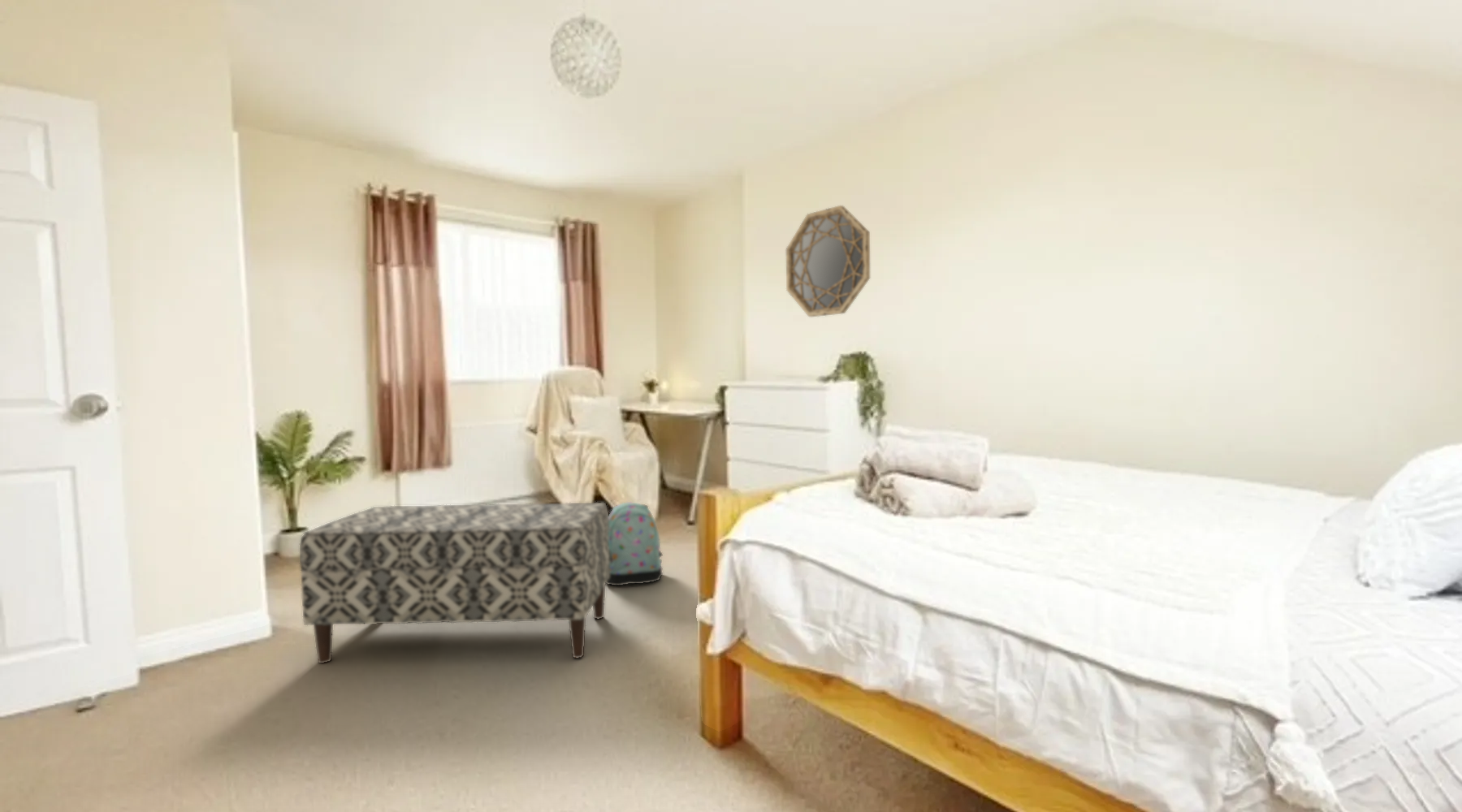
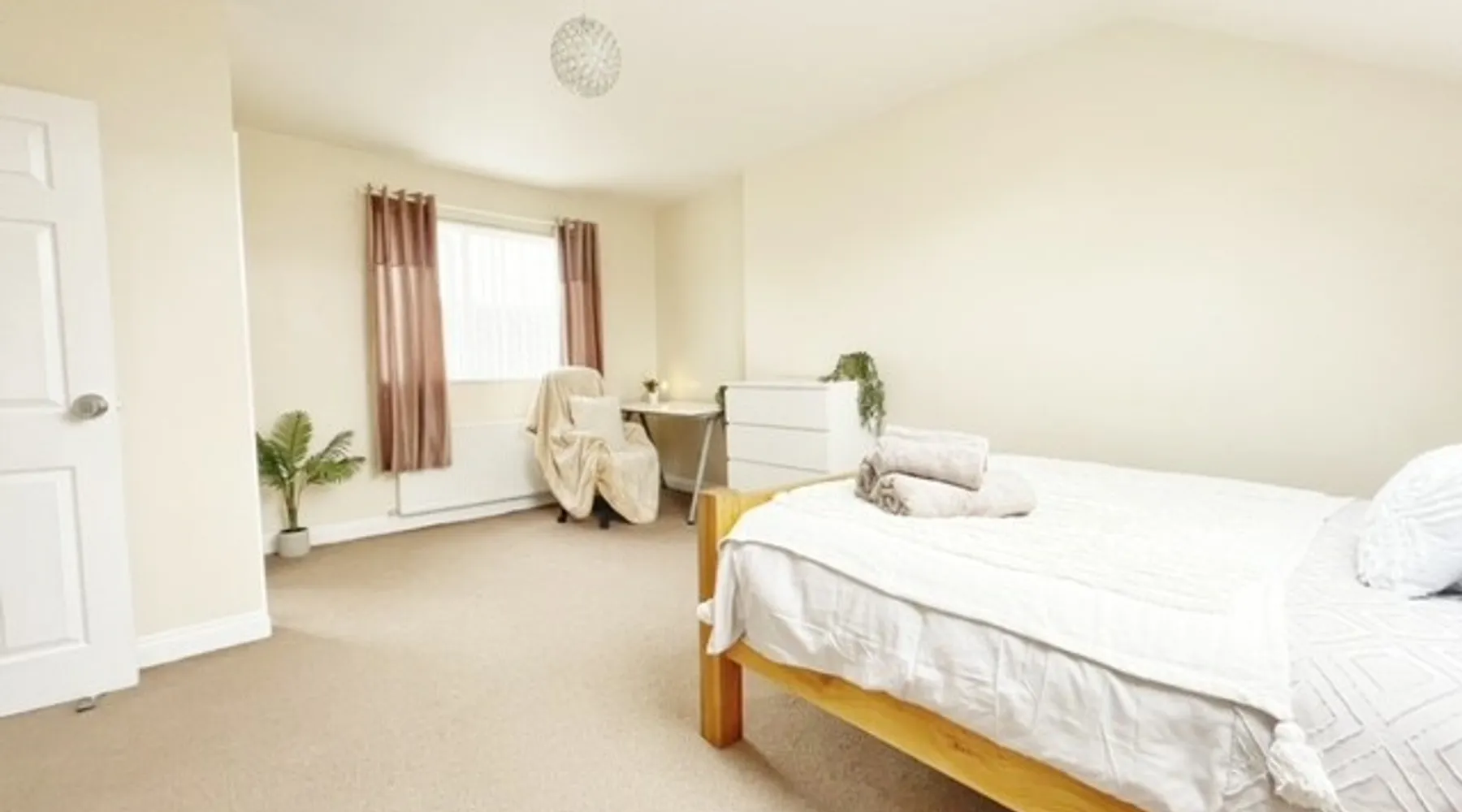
- backpack [606,501,664,586]
- home mirror [785,205,871,317]
- bench [299,502,609,664]
